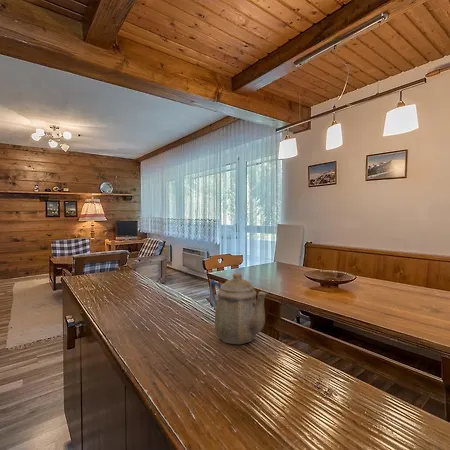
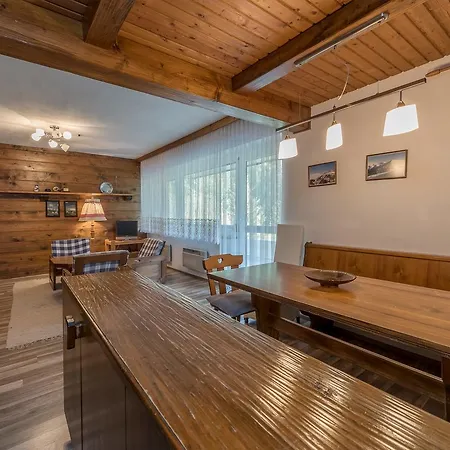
- teapot [209,272,268,345]
